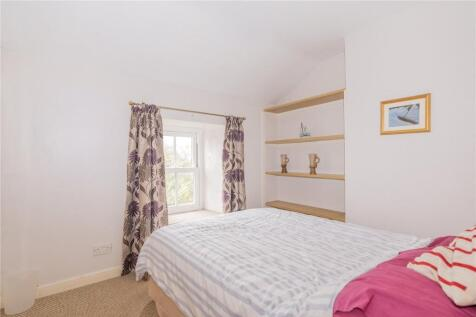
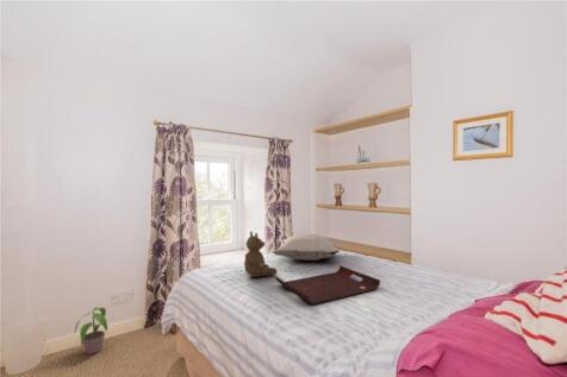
+ stuffed bear [243,231,279,278]
+ pillow [273,233,341,262]
+ potted plant [73,307,108,356]
+ serving tray [275,265,381,306]
